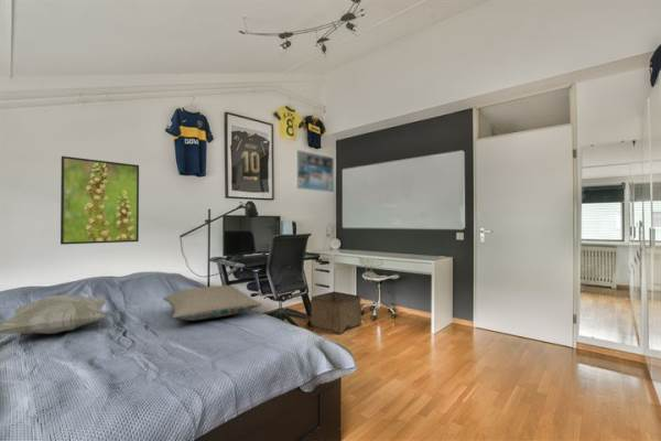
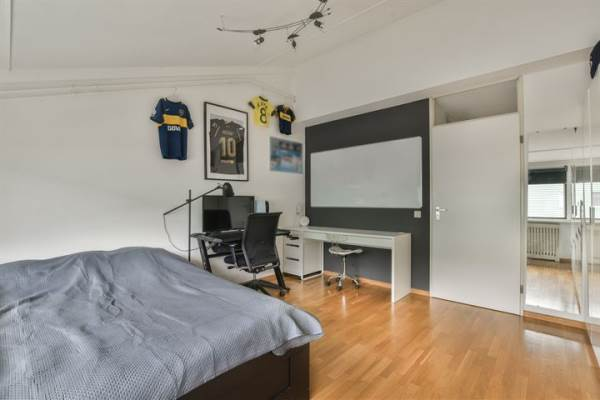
- decorative pillow [0,294,108,335]
- storage bin [310,290,362,335]
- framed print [59,155,140,246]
- pillow [162,284,262,322]
